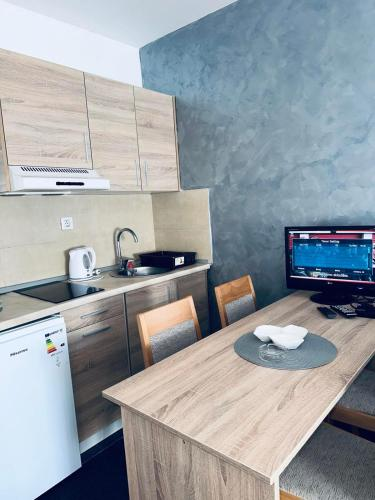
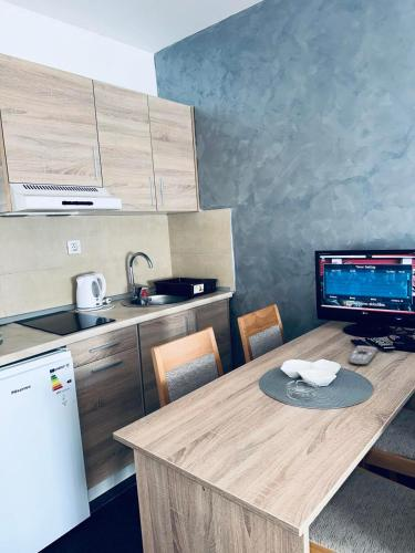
+ remote control [347,345,378,366]
